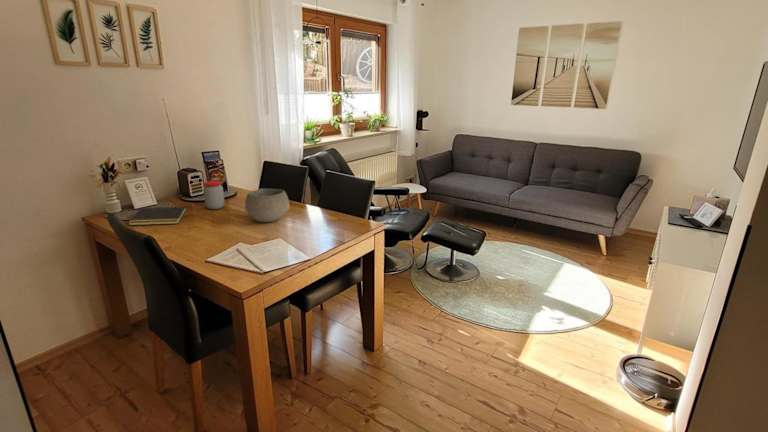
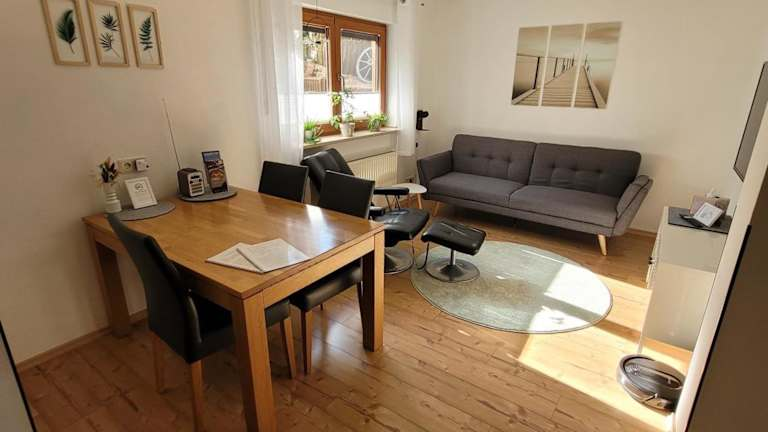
- notepad [127,206,188,226]
- jar [202,180,225,210]
- bowl [244,188,290,223]
